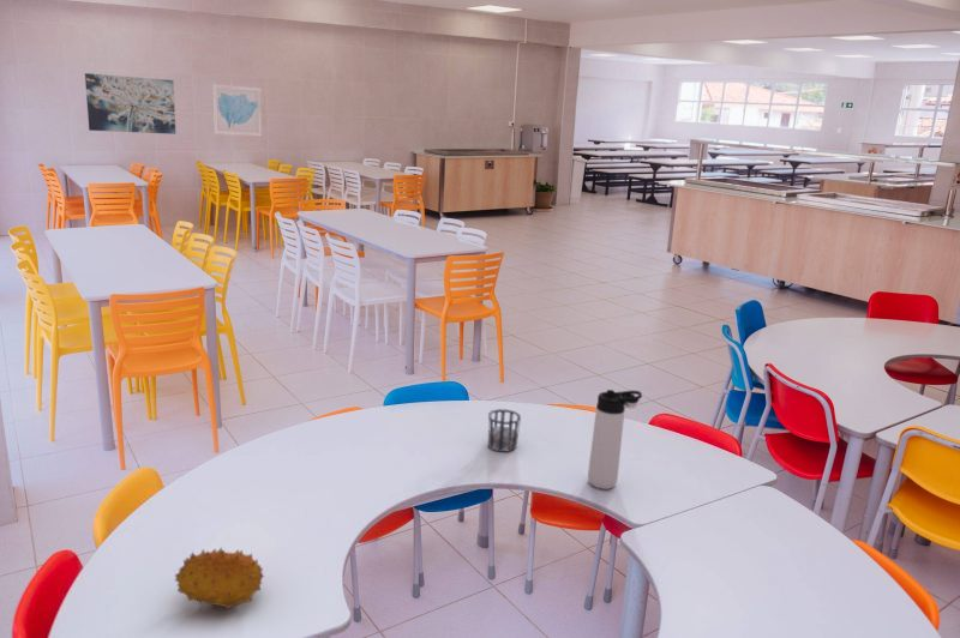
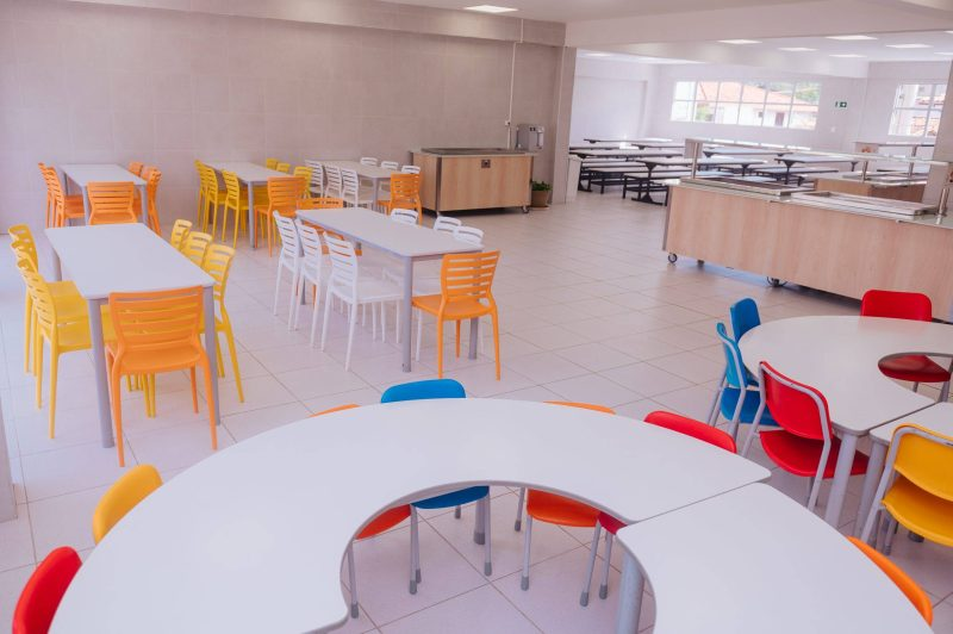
- cup [487,408,522,452]
- fruit [174,547,265,610]
- thermos bottle [587,389,643,490]
- wall art [84,72,176,136]
- wall art [211,83,263,137]
